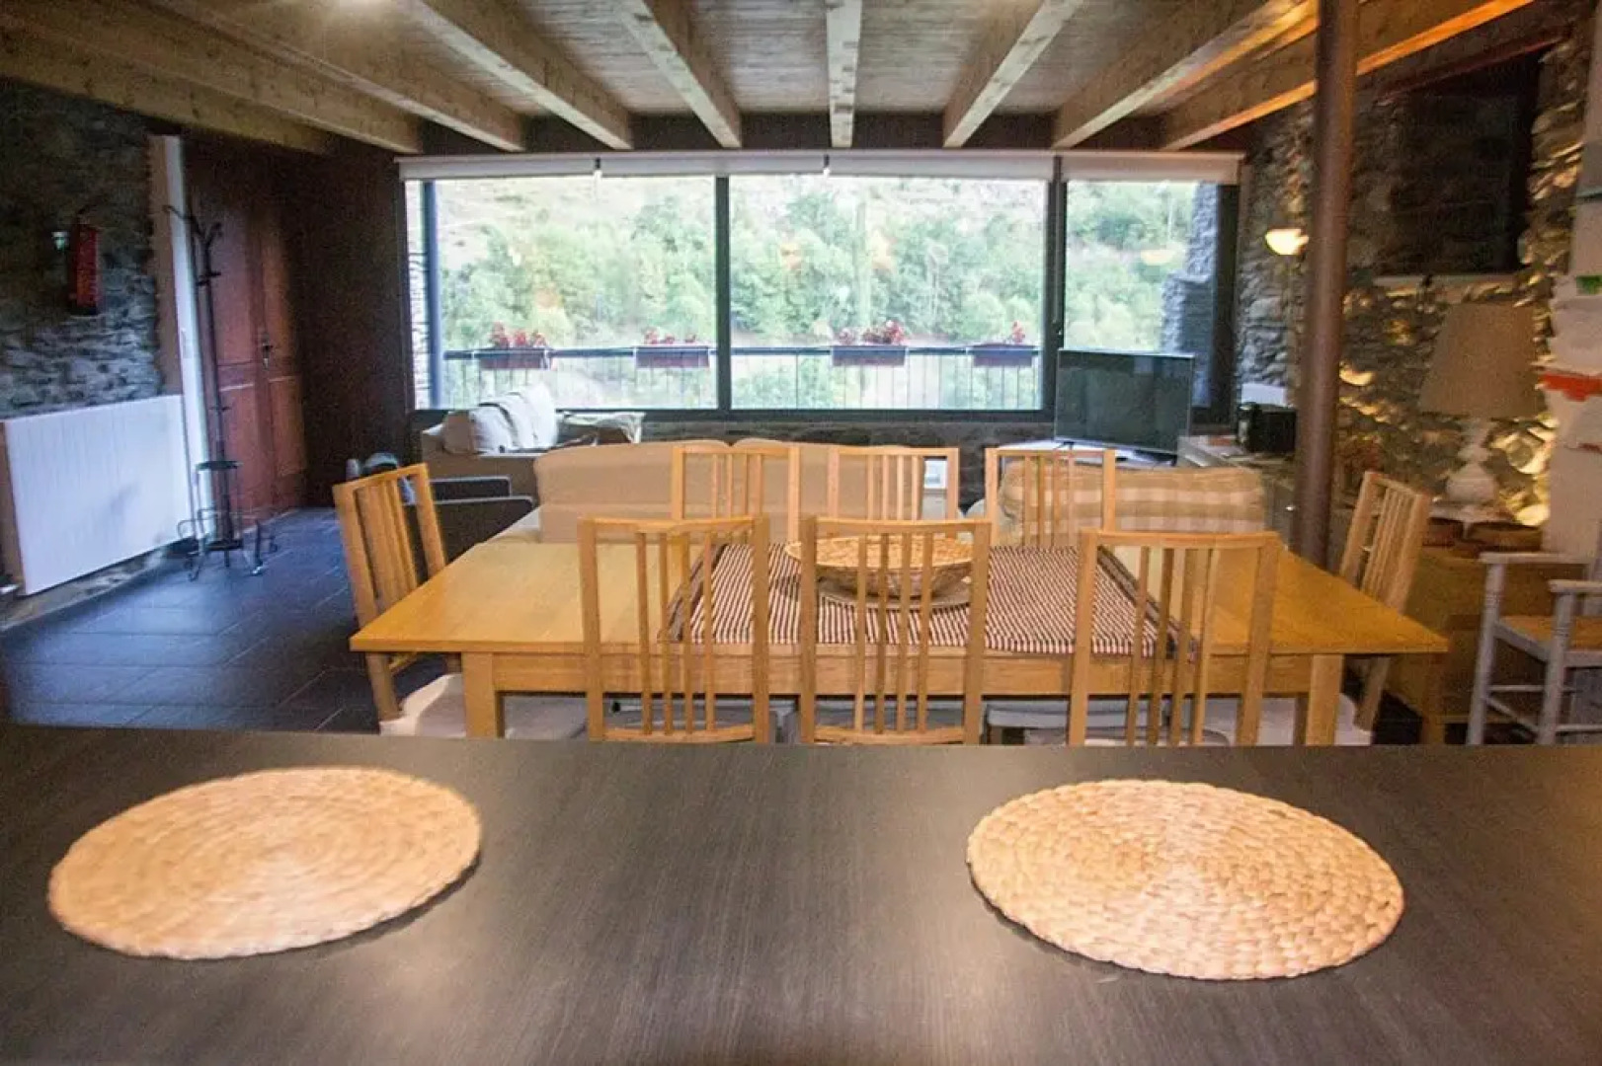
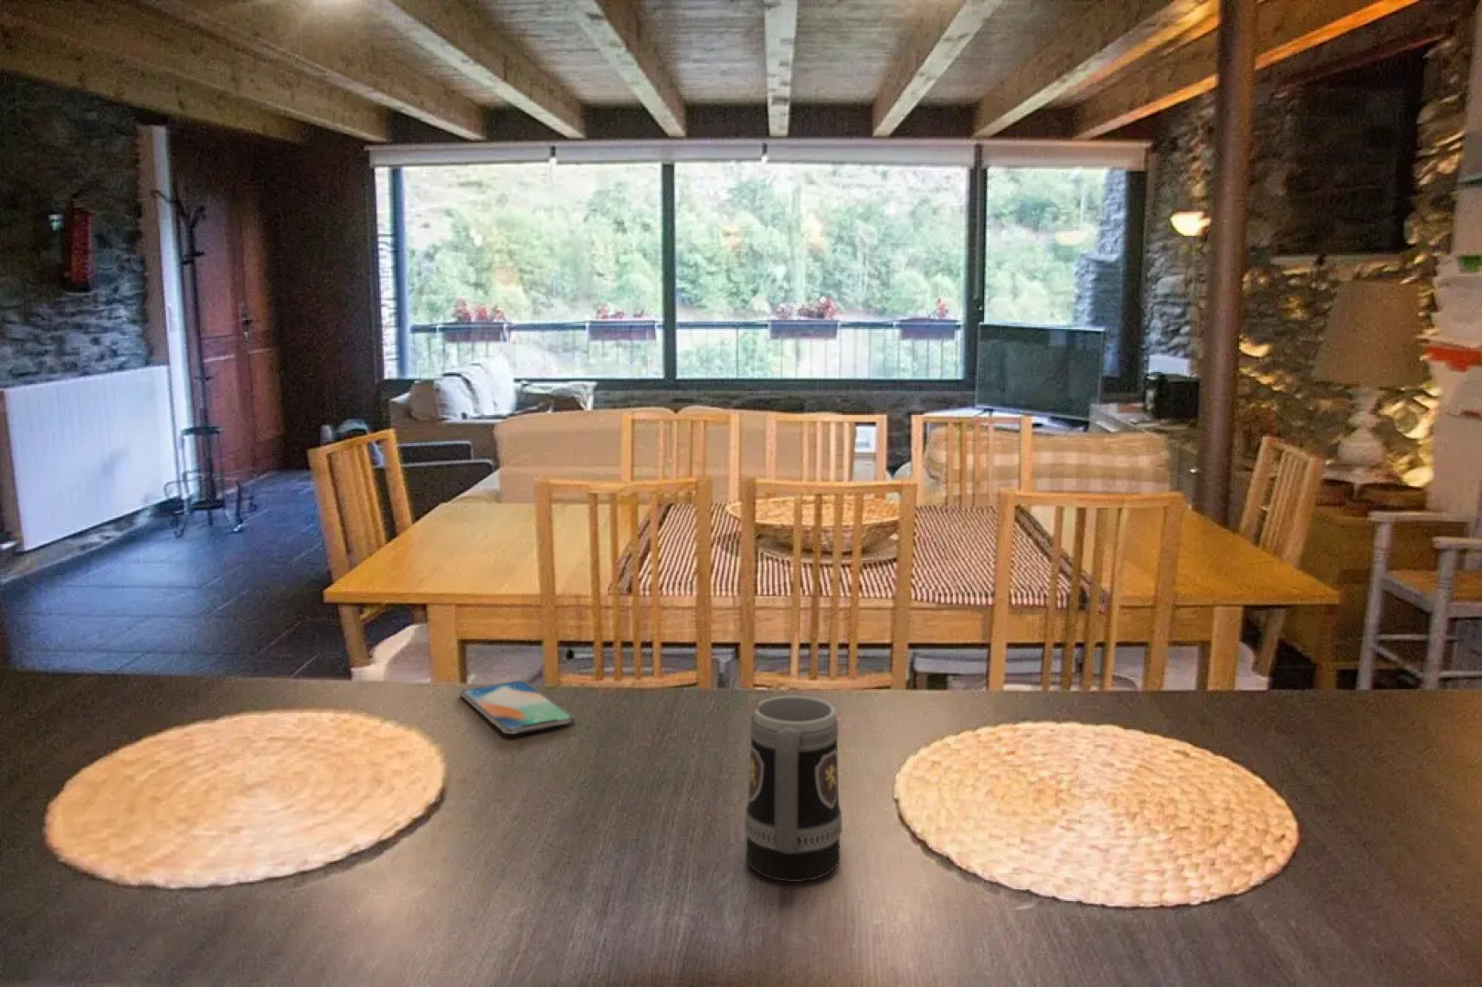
+ mug [743,695,843,882]
+ smartphone [459,680,576,735]
